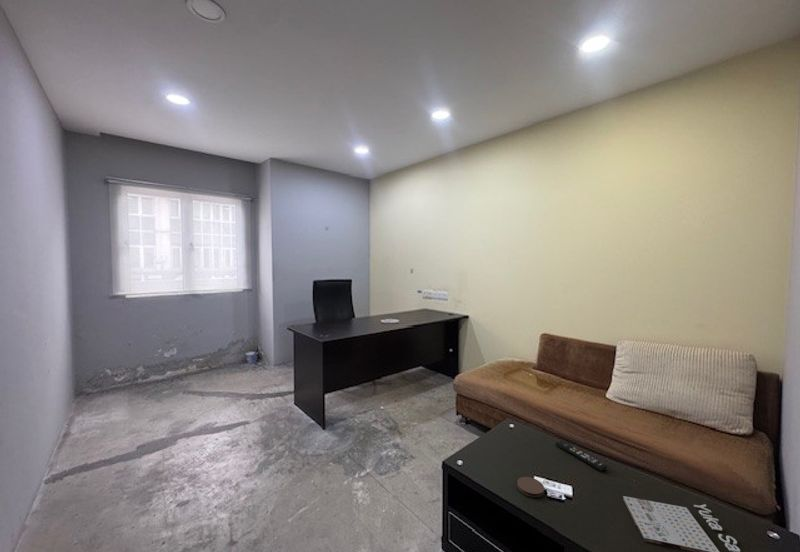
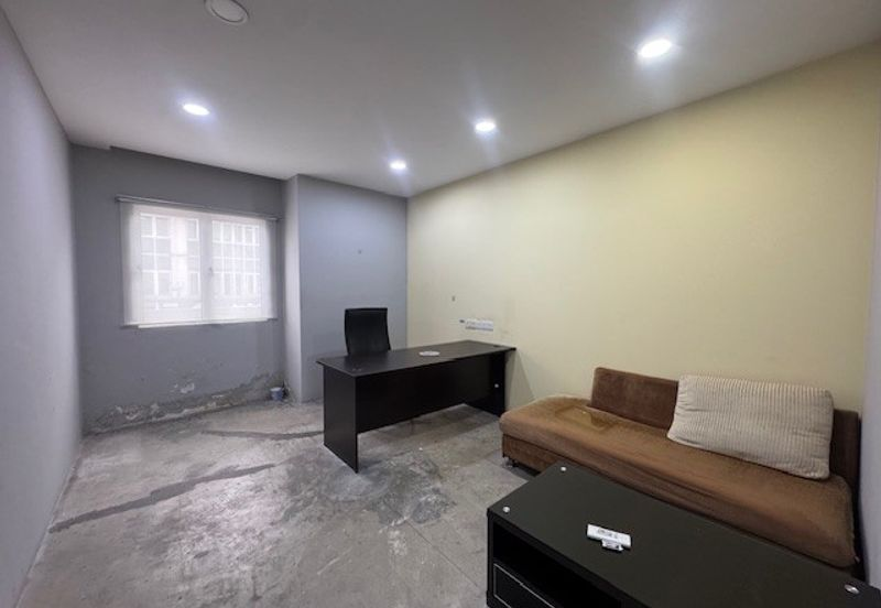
- remote control [554,440,608,472]
- coaster [516,476,545,498]
- magazine [622,495,741,552]
